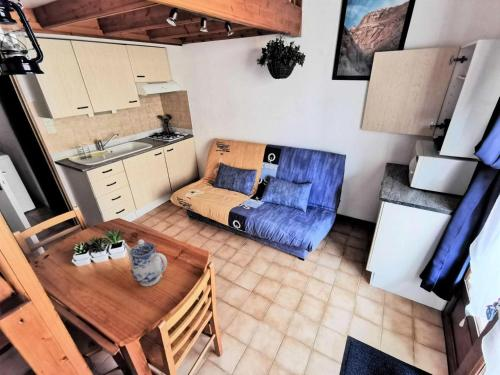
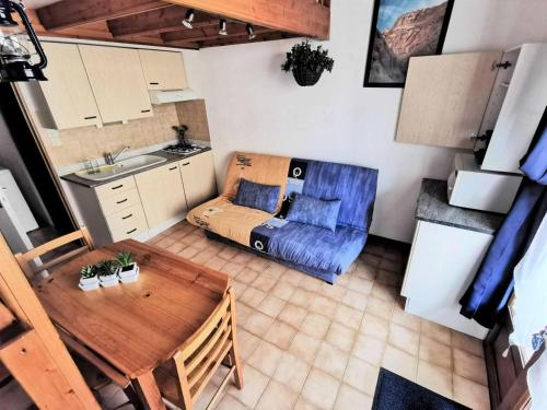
- teapot [122,238,168,287]
